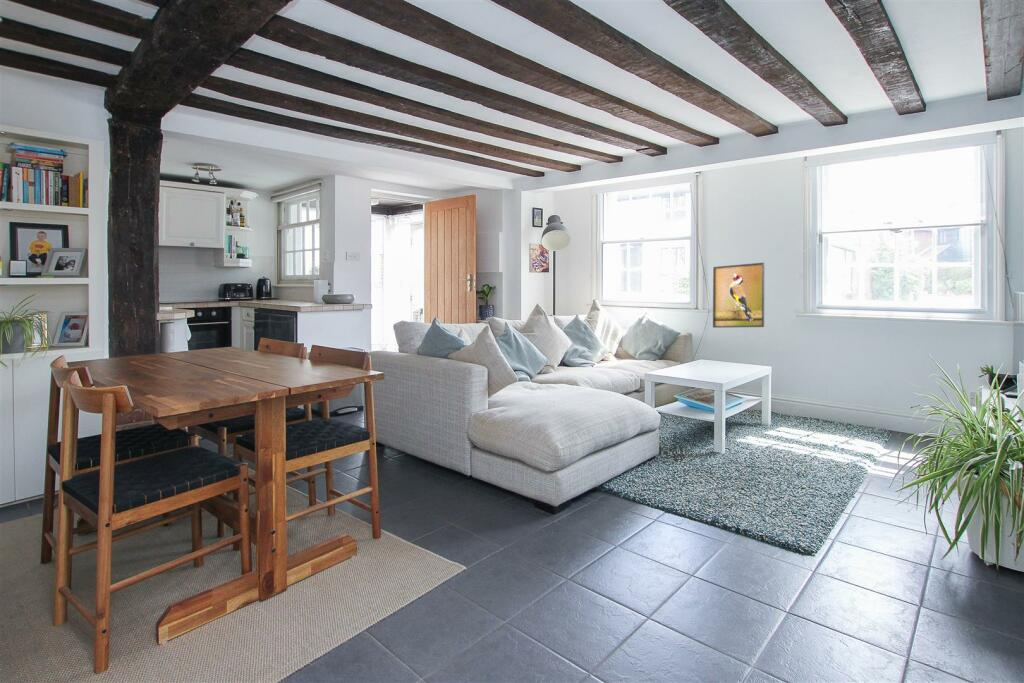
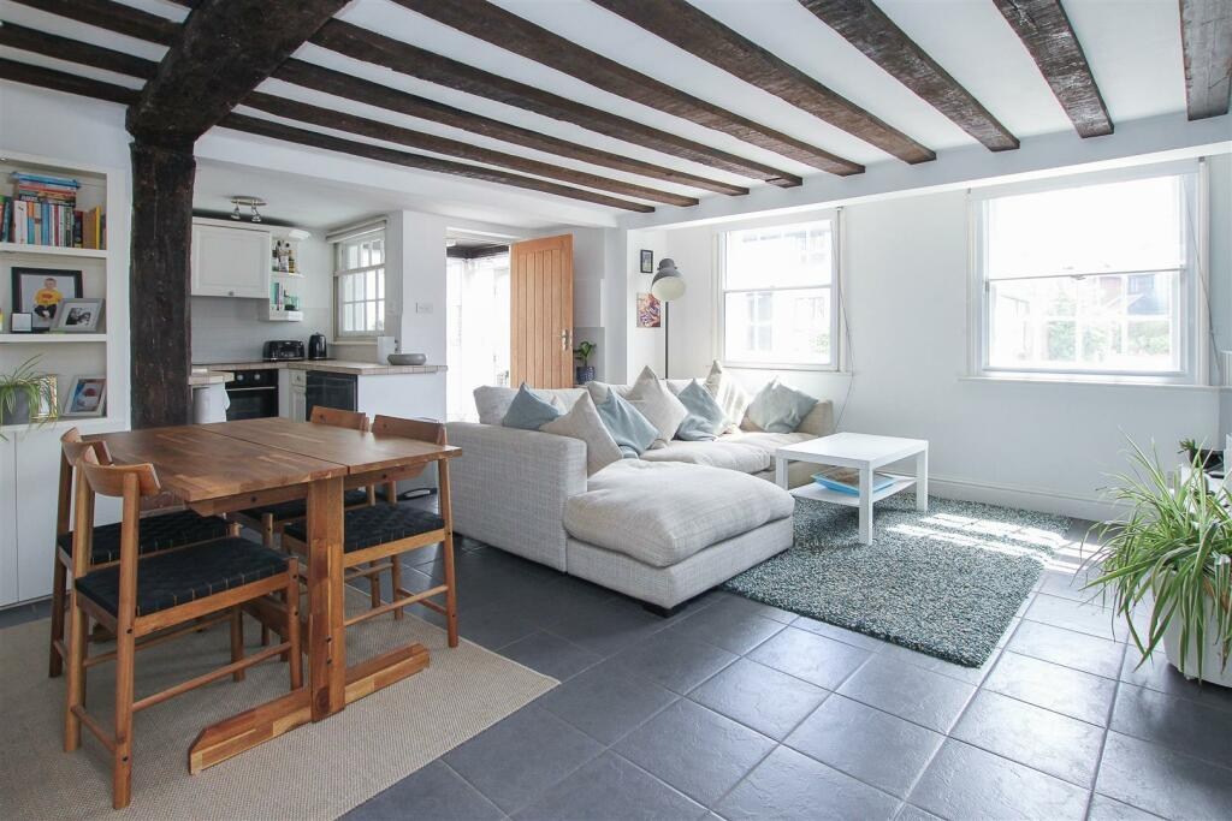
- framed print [712,262,766,329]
